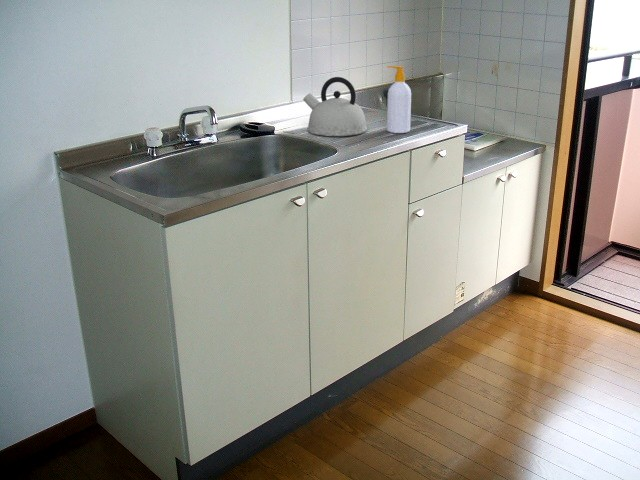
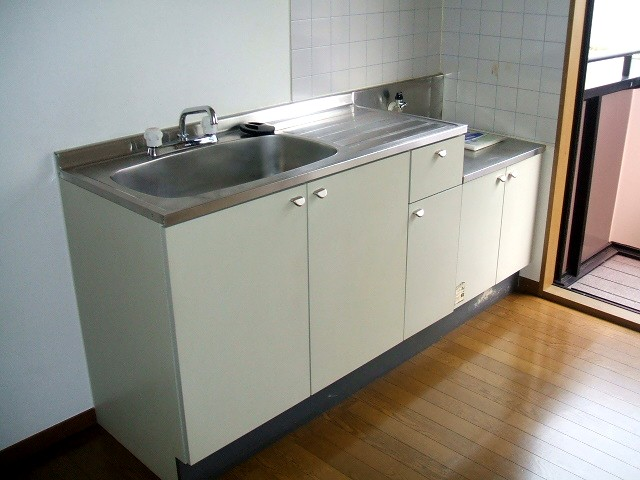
- kettle [302,76,368,137]
- soap bottle [386,65,412,134]
